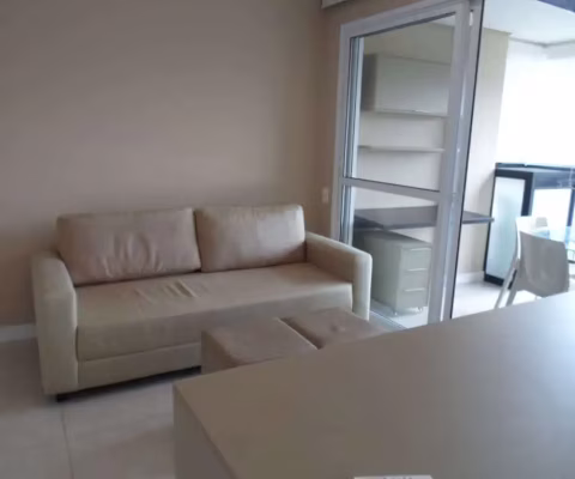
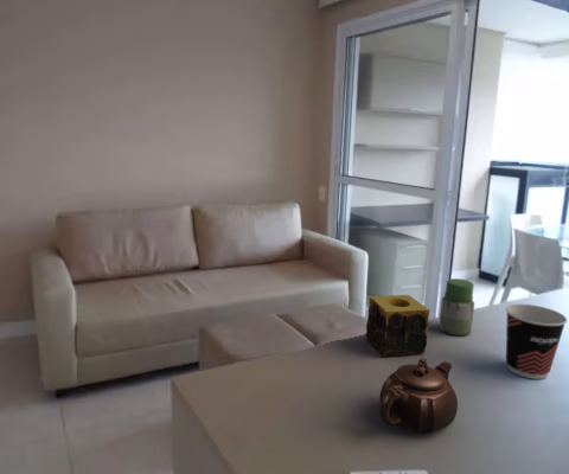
+ cup [505,303,568,380]
+ teapot [379,357,459,435]
+ candle [364,294,430,358]
+ jar [437,277,475,337]
